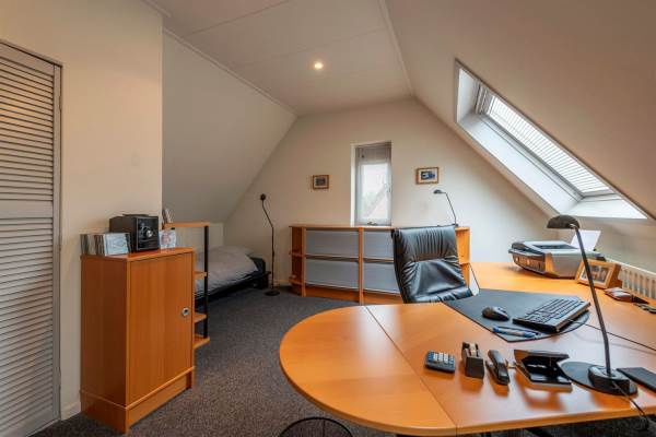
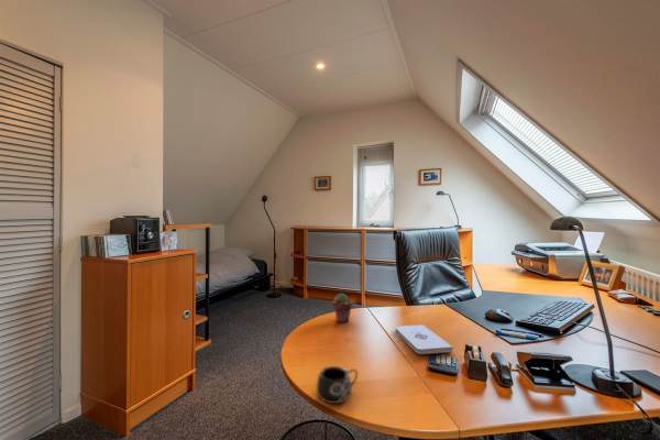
+ notepad [394,323,453,355]
+ potted succulent [331,293,354,323]
+ mug [316,365,359,405]
